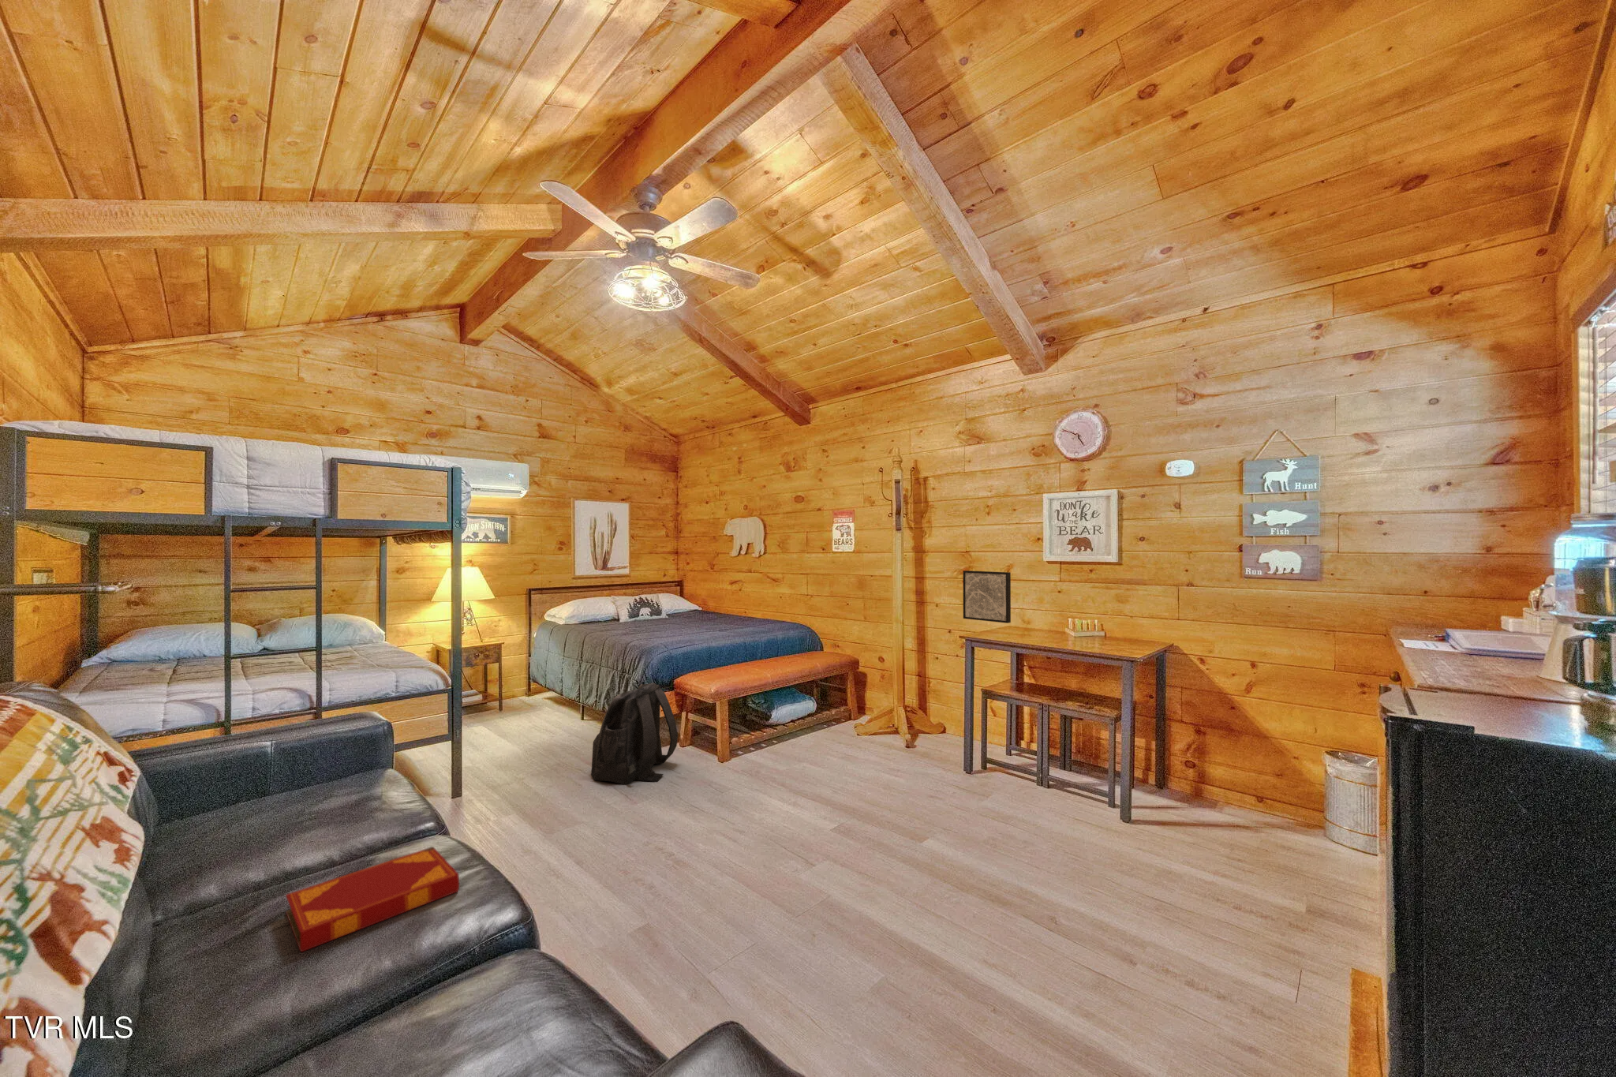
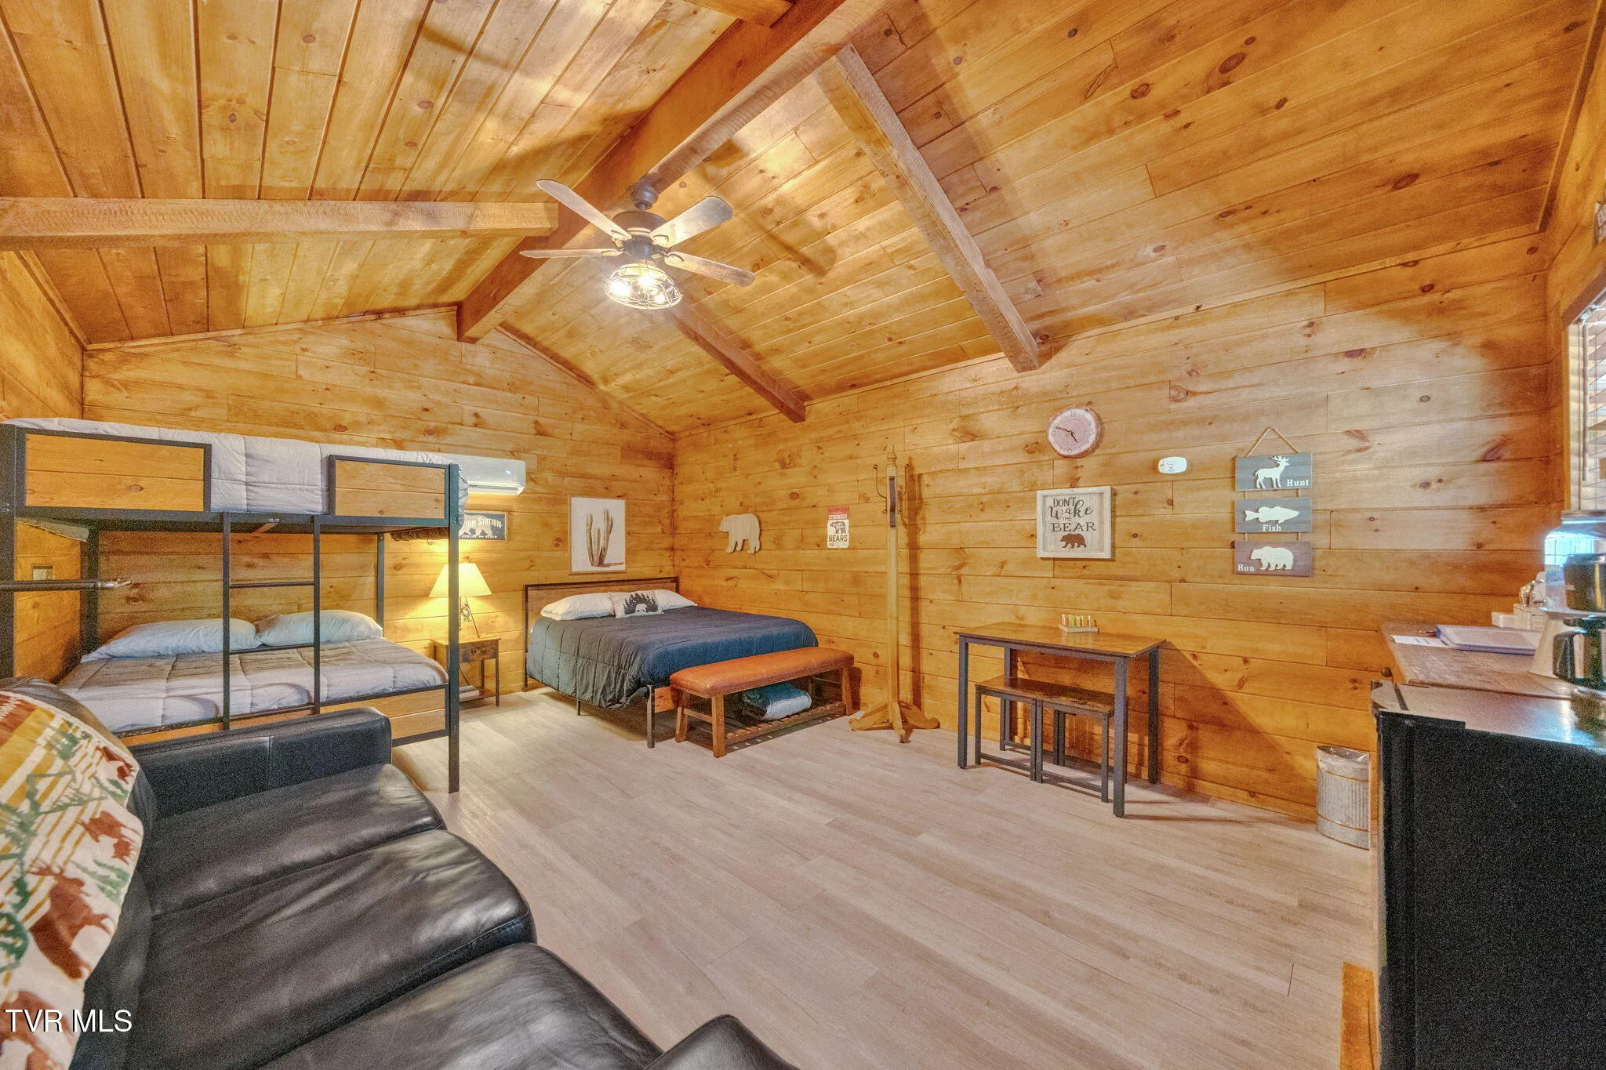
- wall art [962,570,1012,624]
- backpack [590,683,679,786]
- hardback book [285,846,460,953]
